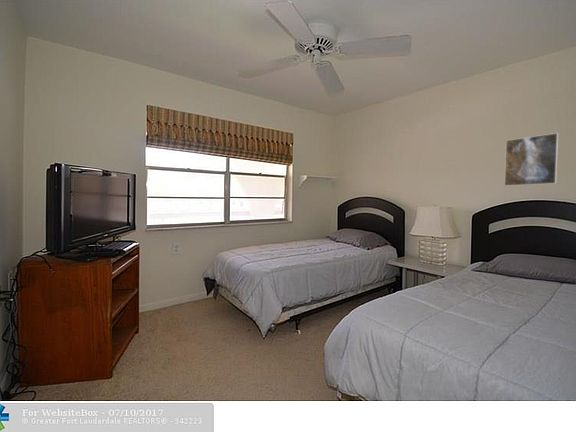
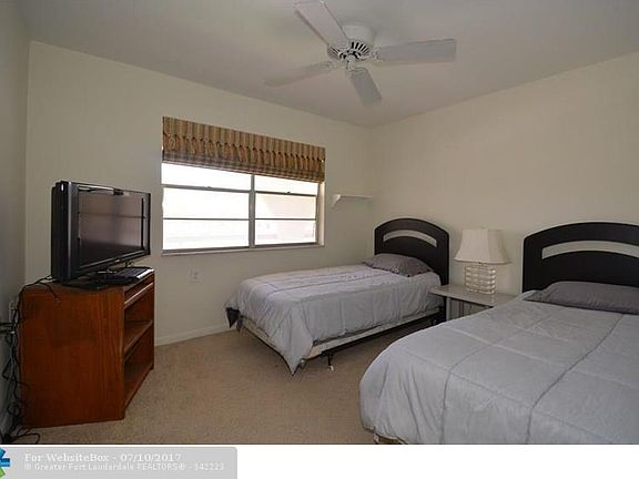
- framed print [503,132,559,187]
